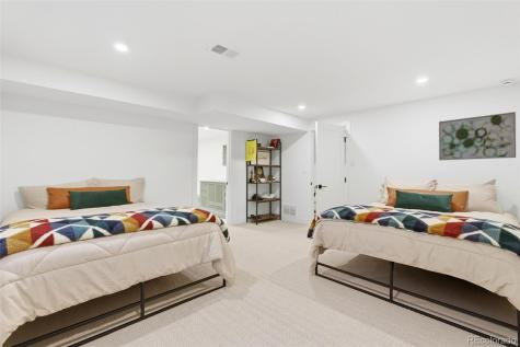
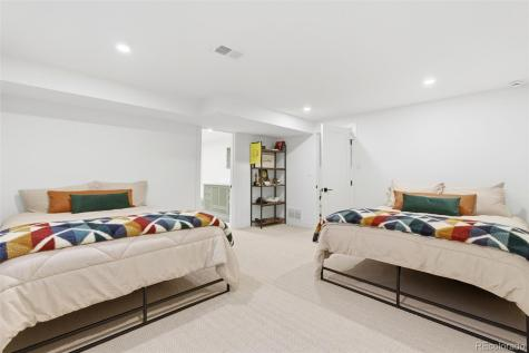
- wall art [438,111,517,161]
